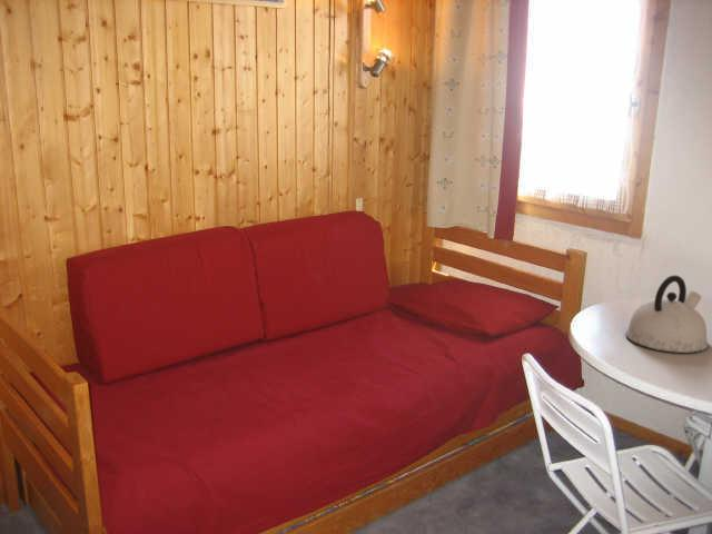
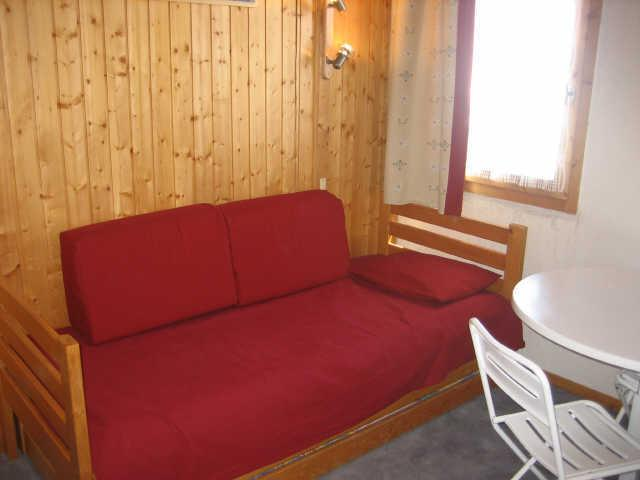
- kettle [624,275,710,354]
